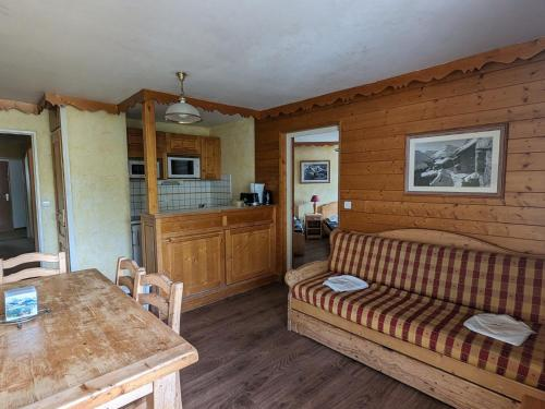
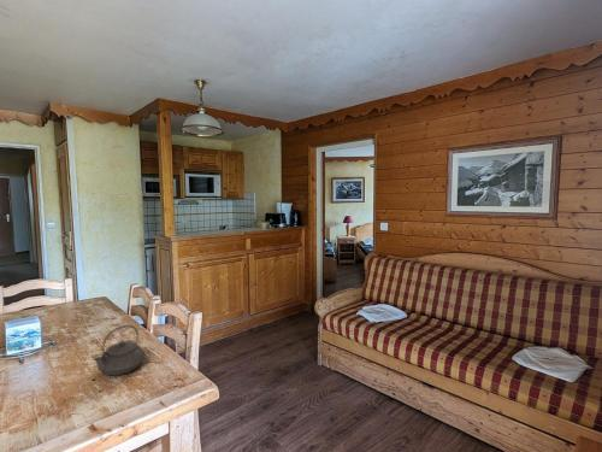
+ teapot [92,324,147,376]
